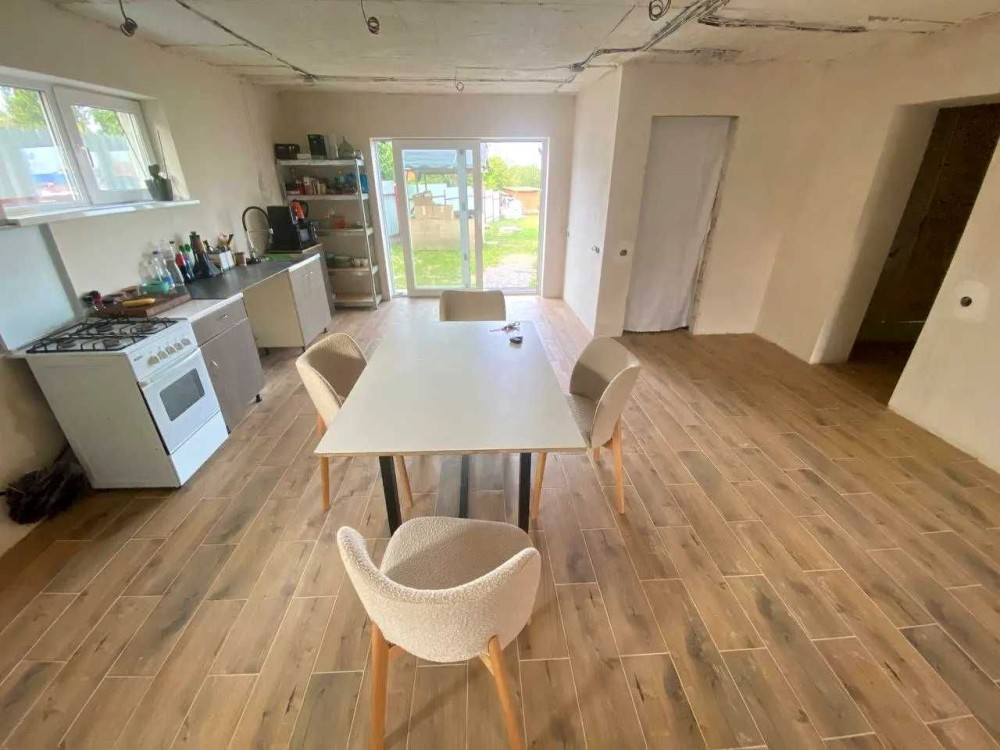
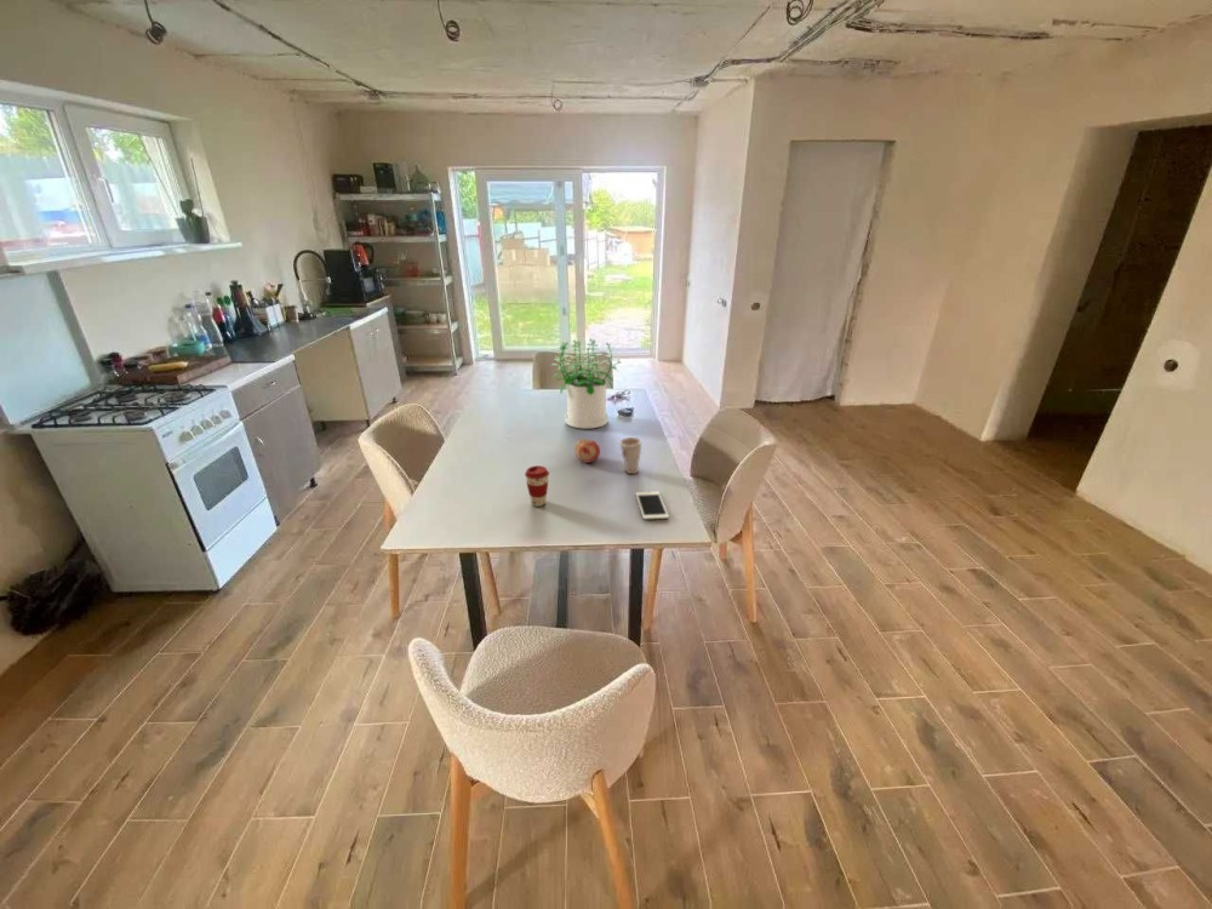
+ coffee cup [524,464,550,508]
+ potted plant [550,338,622,429]
+ fruit [573,439,601,464]
+ cup [618,436,644,475]
+ cell phone [634,491,670,520]
